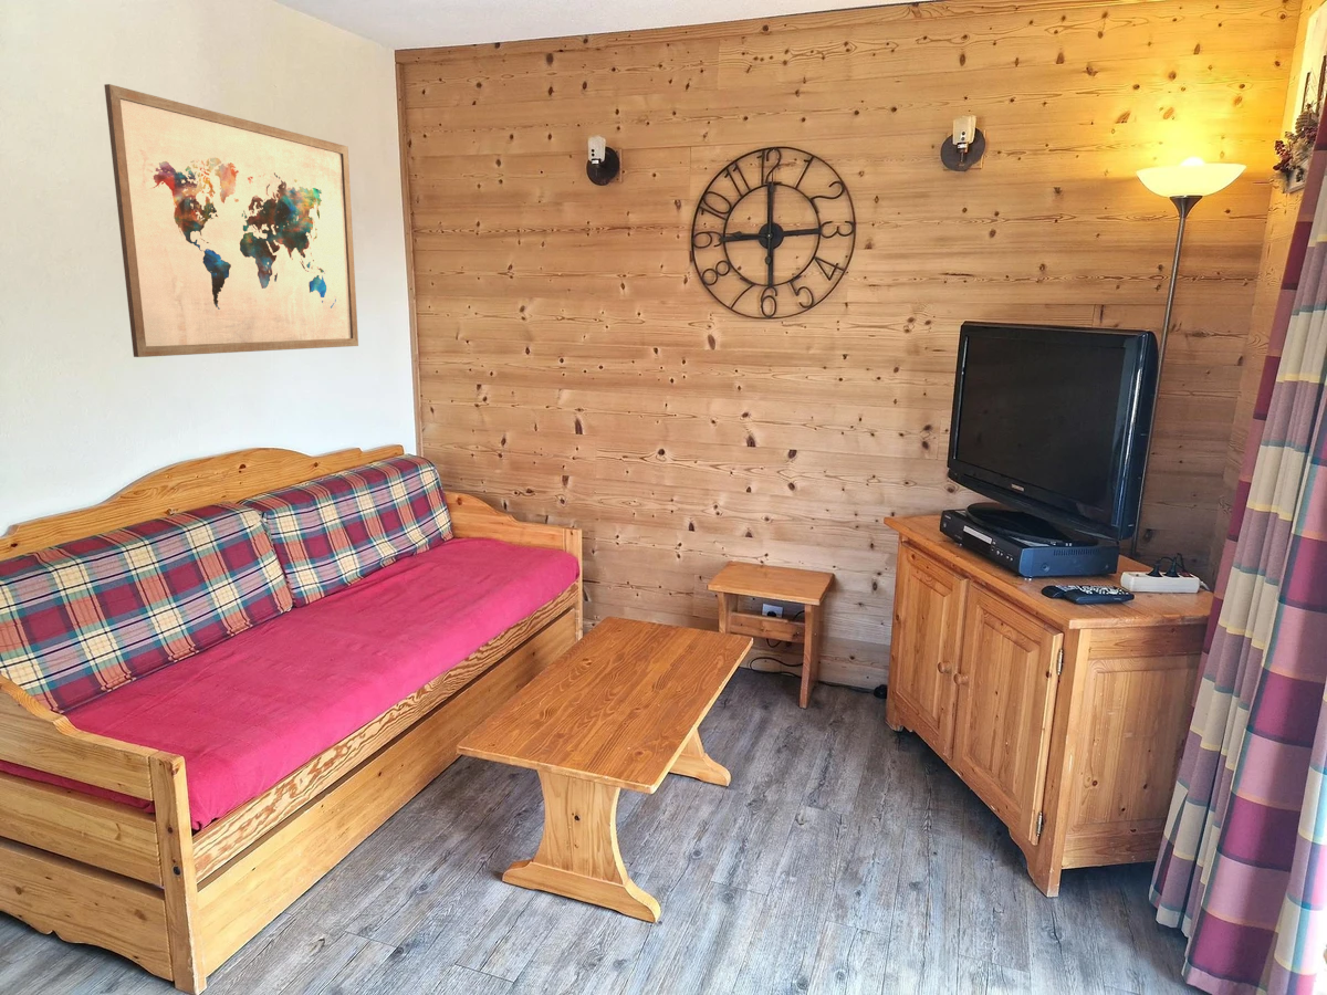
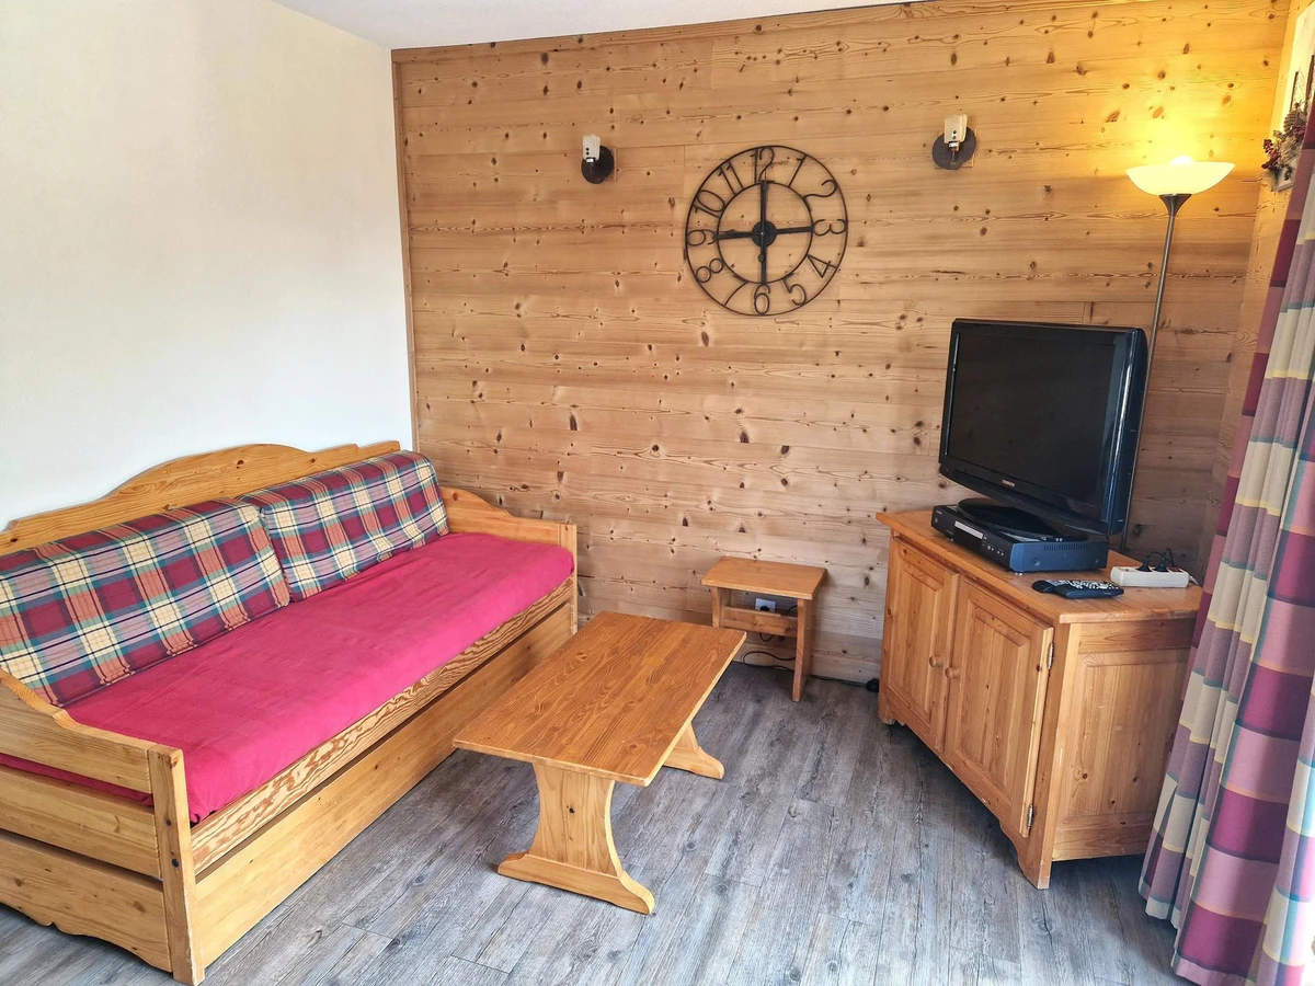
- wall art [103,83,359,358]
